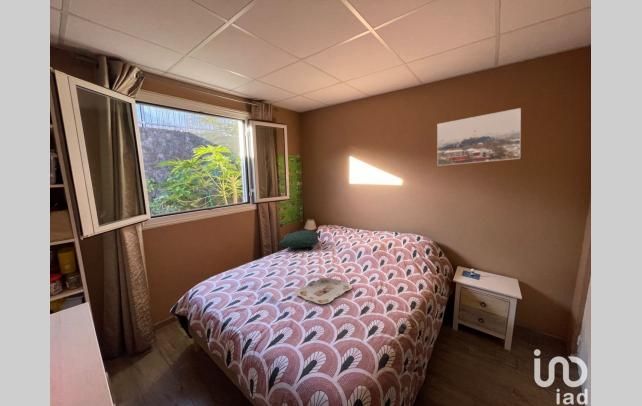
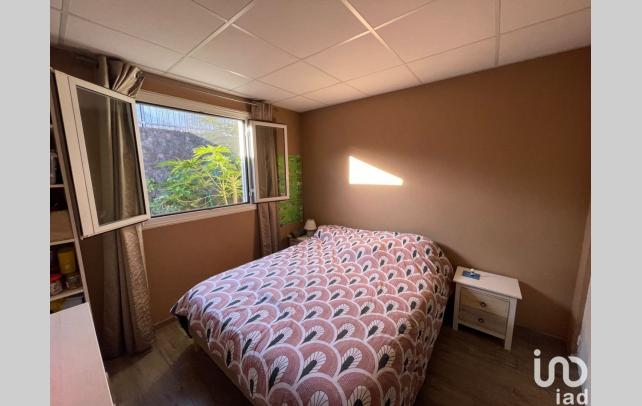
- serving tray [295,277,353,305]
- pillow [278,229,320,249]
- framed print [436,107,522,167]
